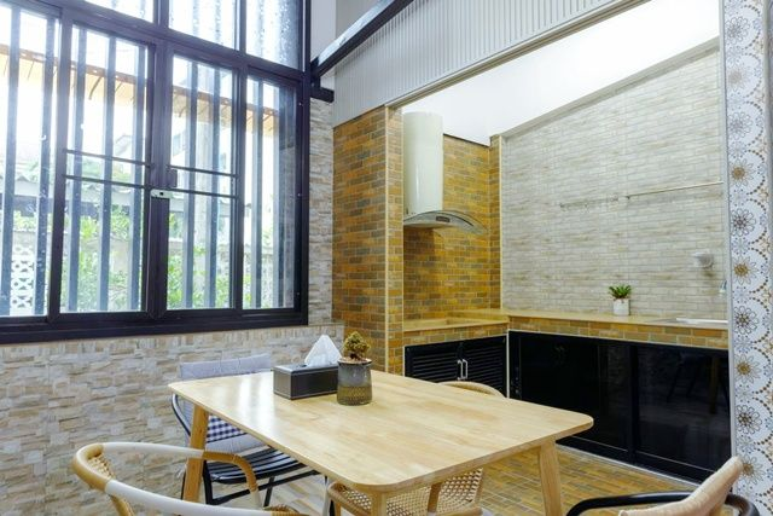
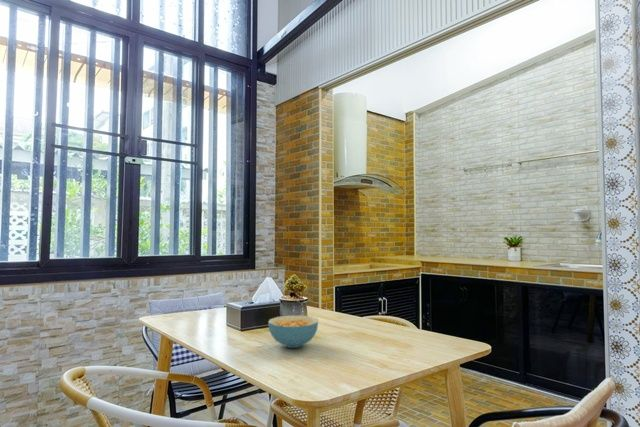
+ cereal bowl [267,315,319,349]
